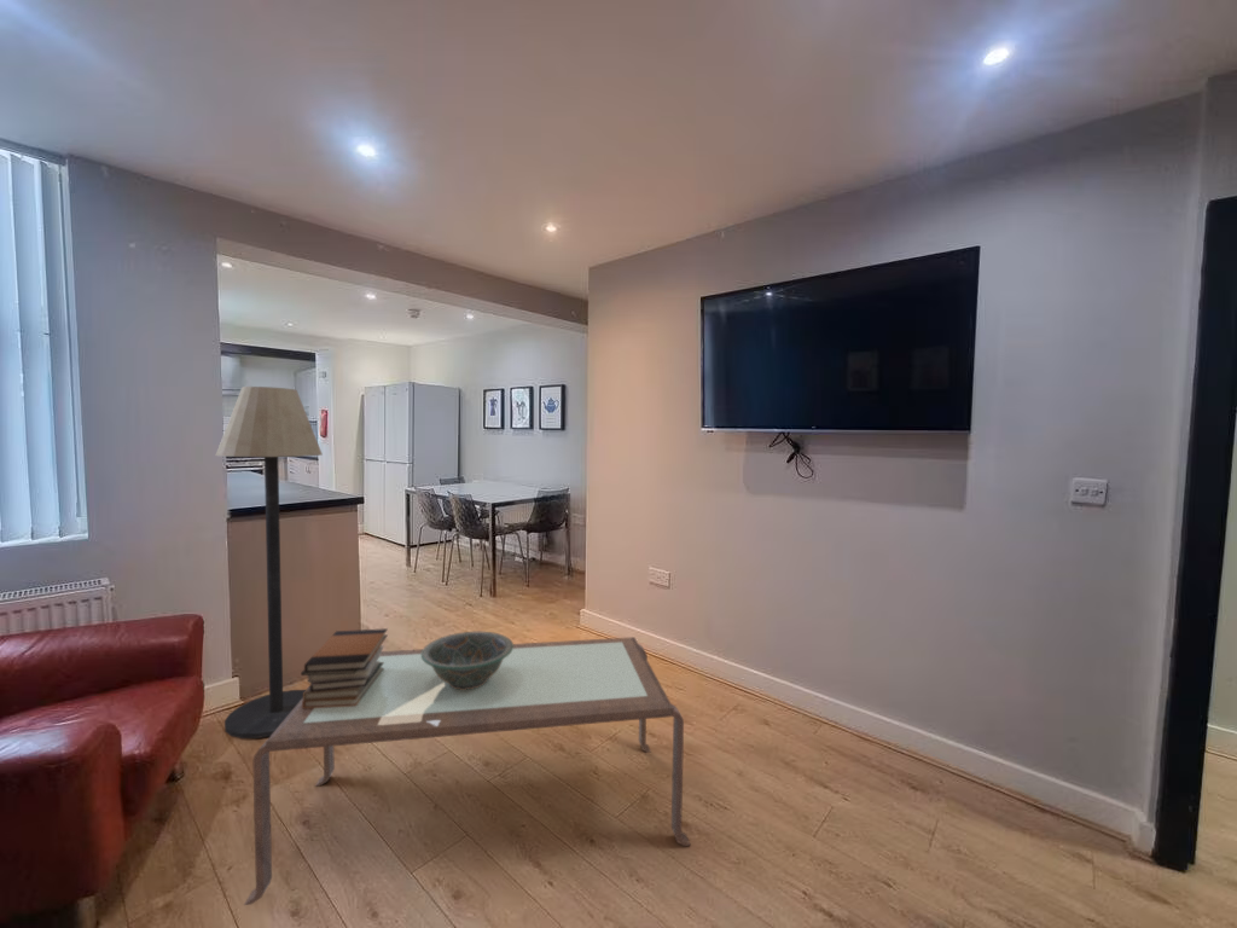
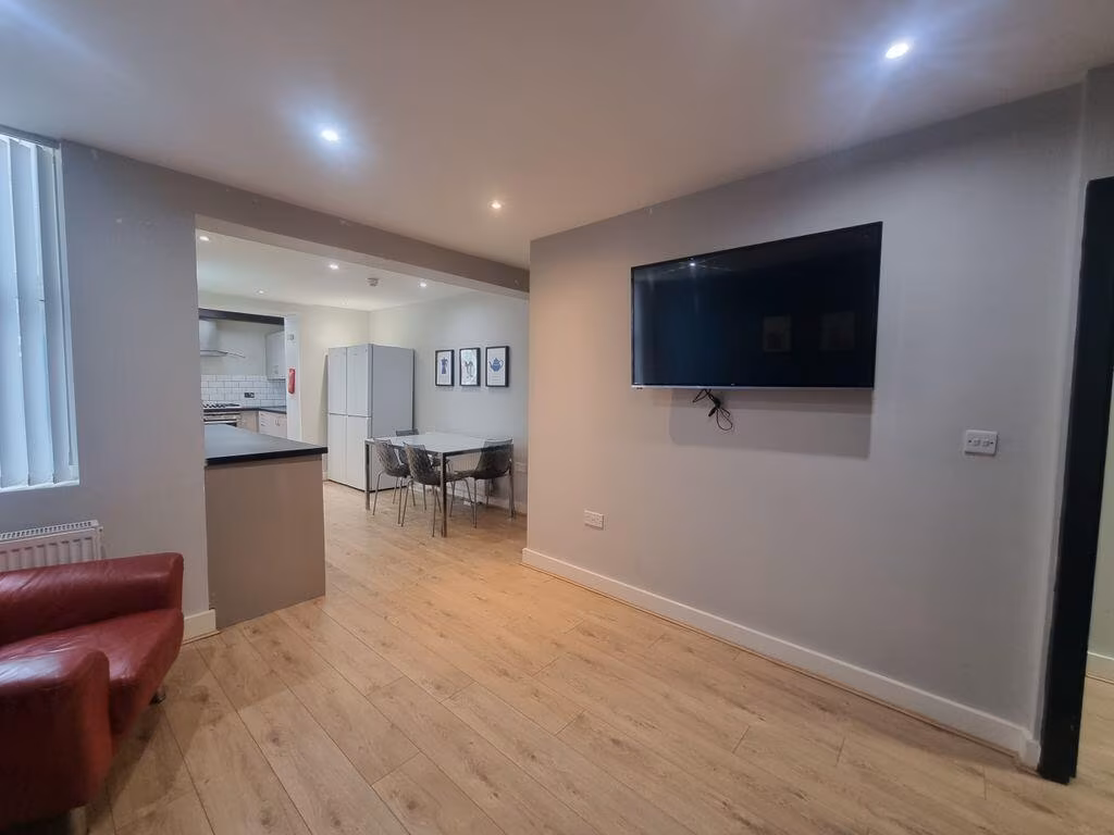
- book stack [300,627,389,708]
- coffee table [243,636,692,906]
- floor lamp [215,385,324,740]
- decorative bowl [422,631,515,690]
